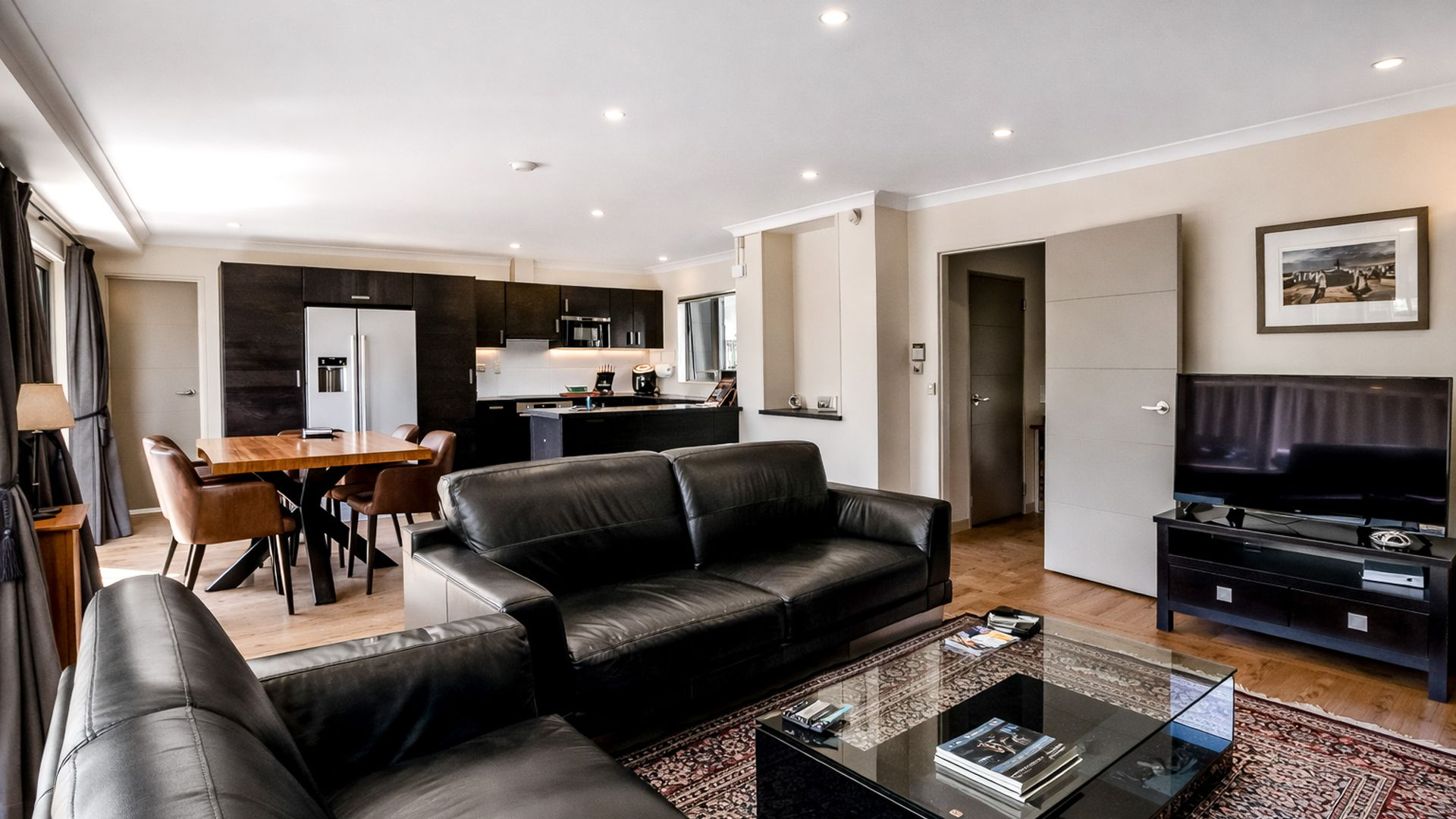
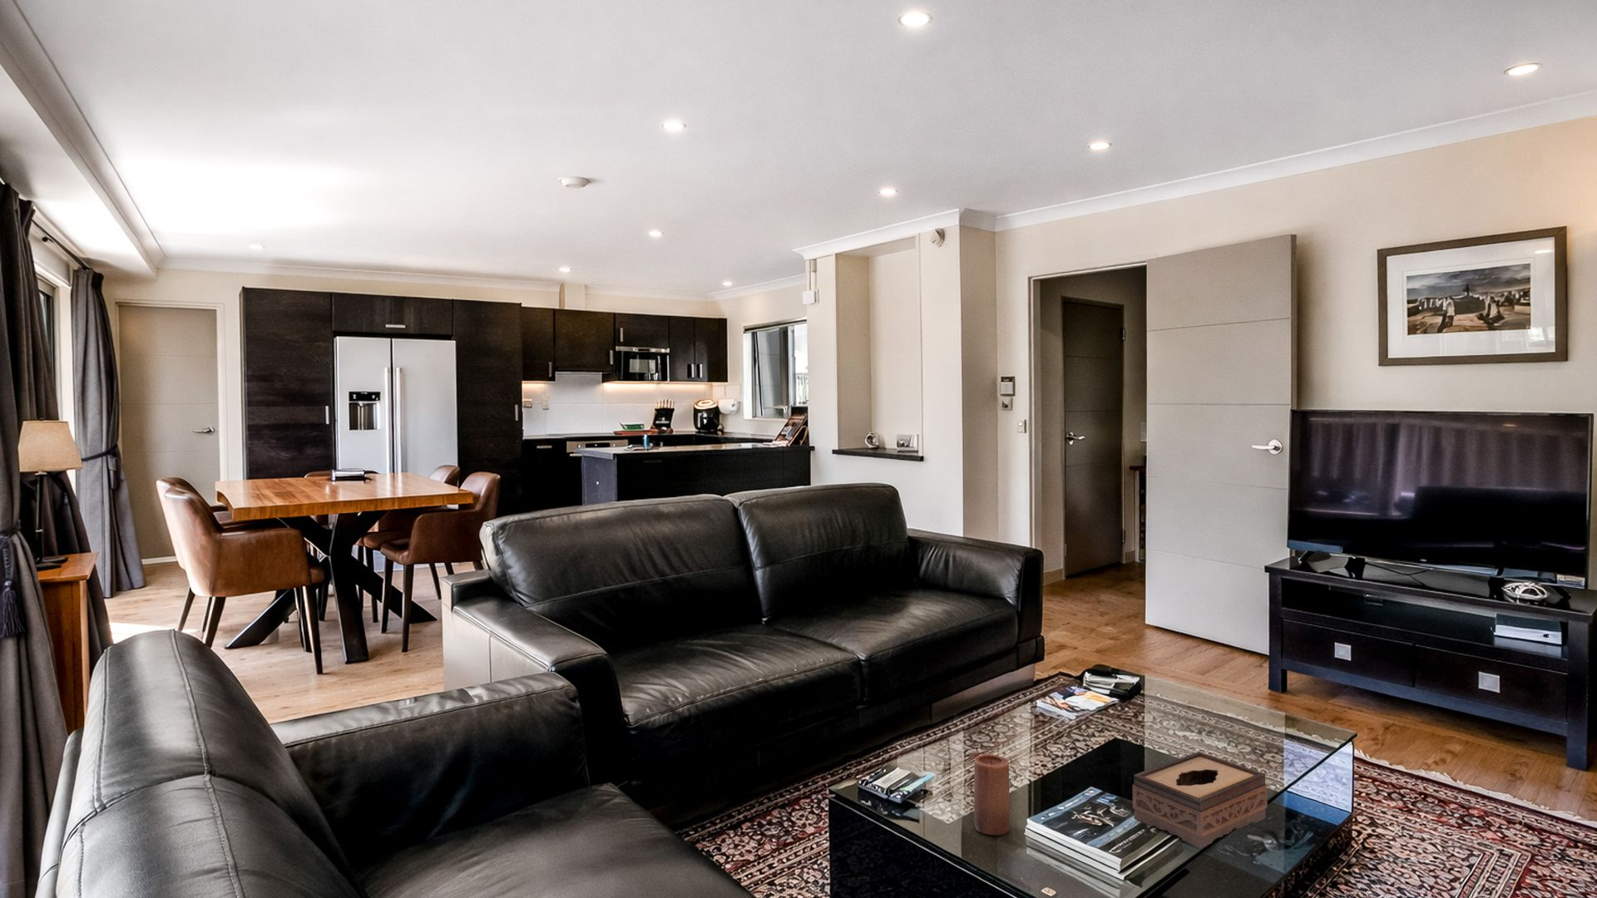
+ tissue box [1132,751,1268,849]
+ candle [973,753,1010,836]
